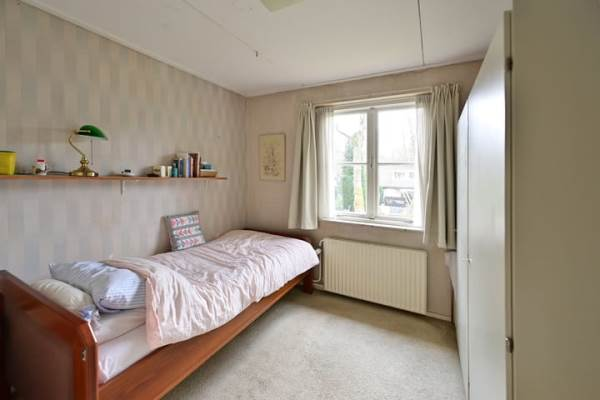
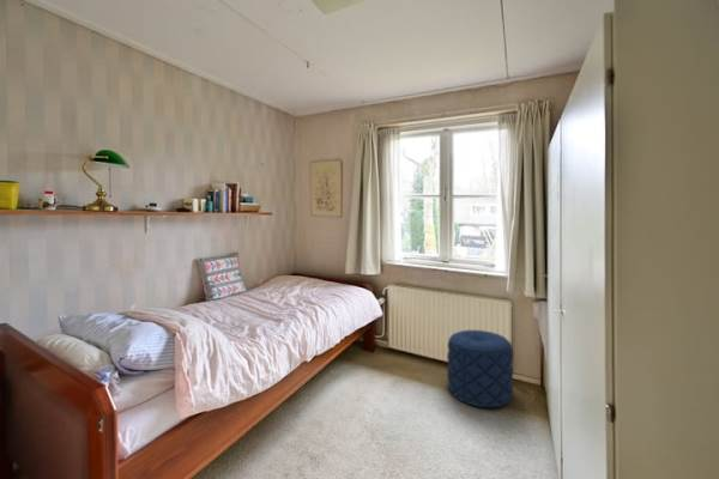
+ pouf [446,329,514,408]
